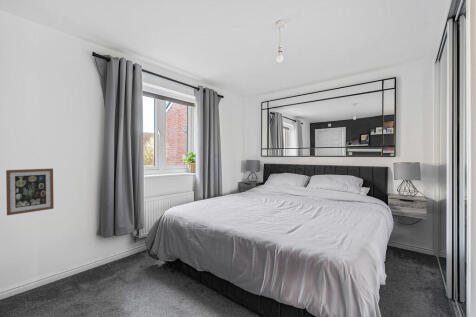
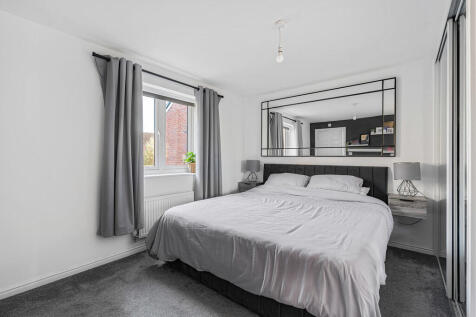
- wall art [5,168,55,216]
